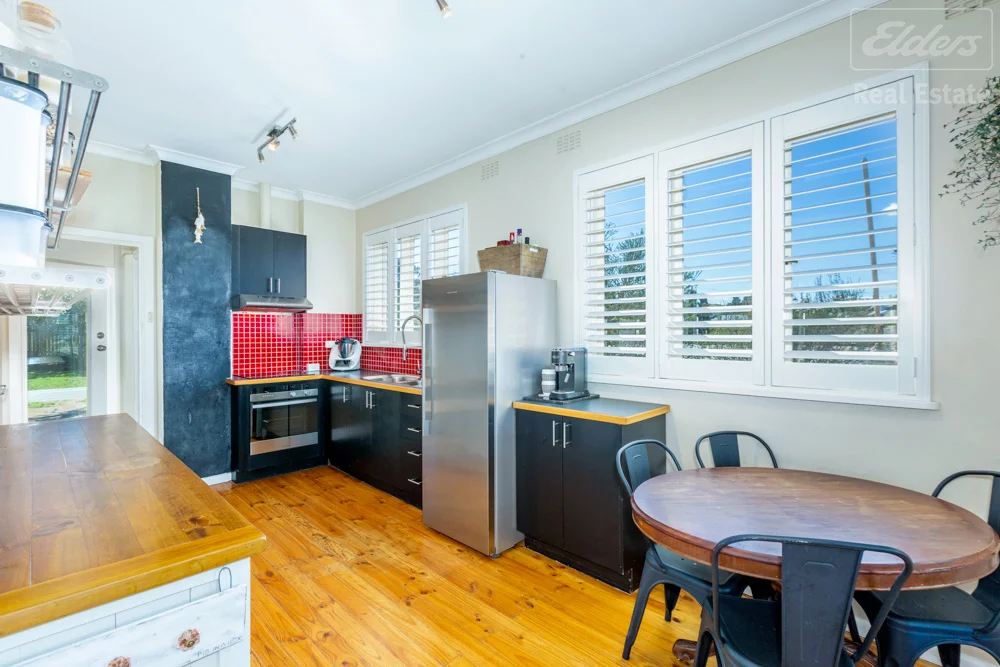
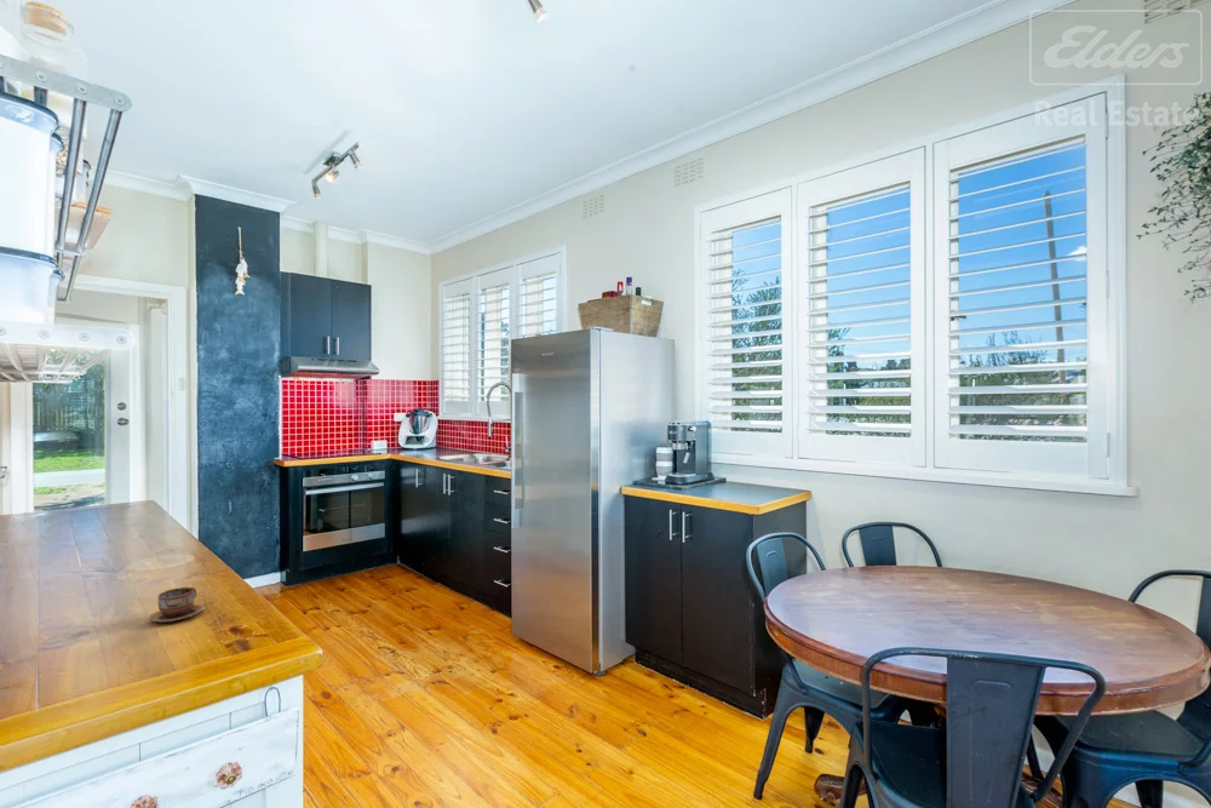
+ cup [148,586,206,624]
